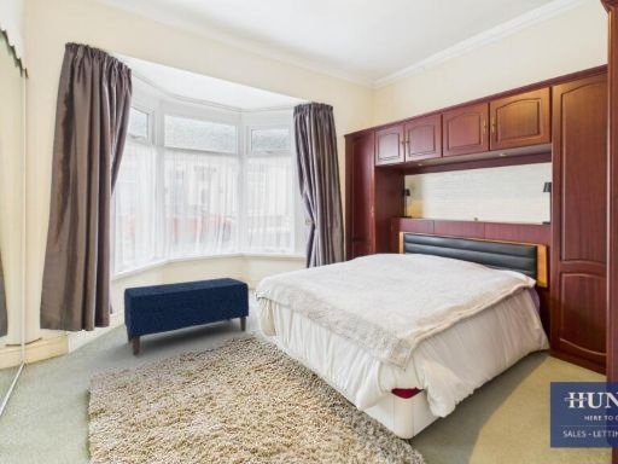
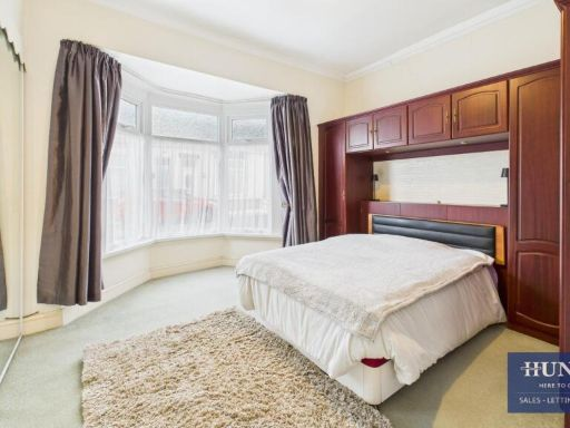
- bench [123,277,250,356]
